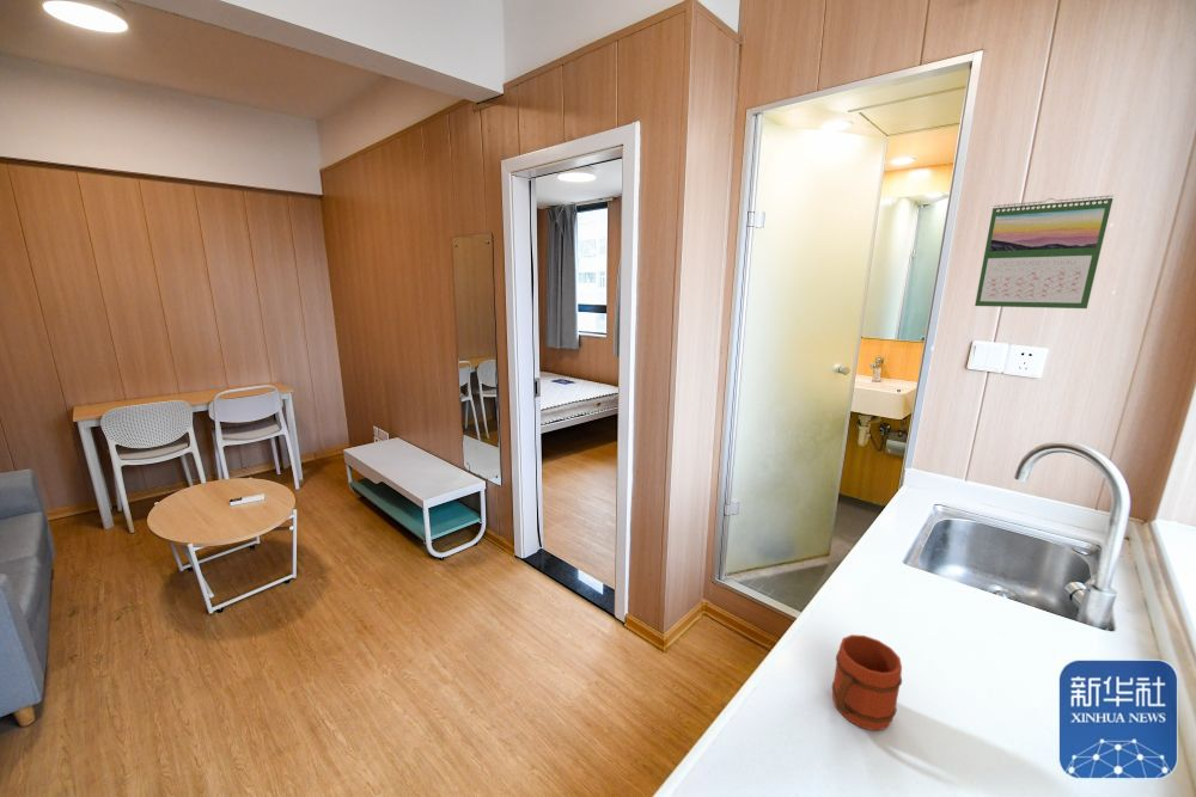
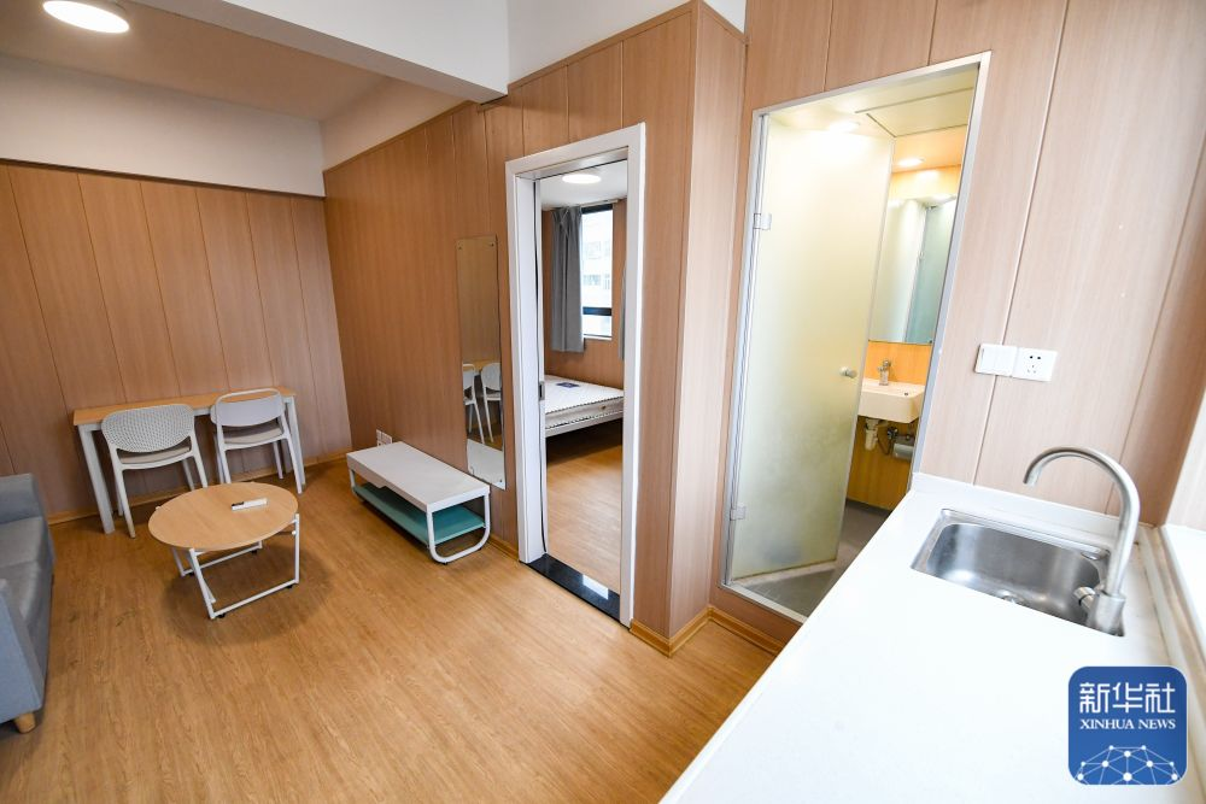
- calendar [974,195,1115,309]
- mug [830,633,903,732]
